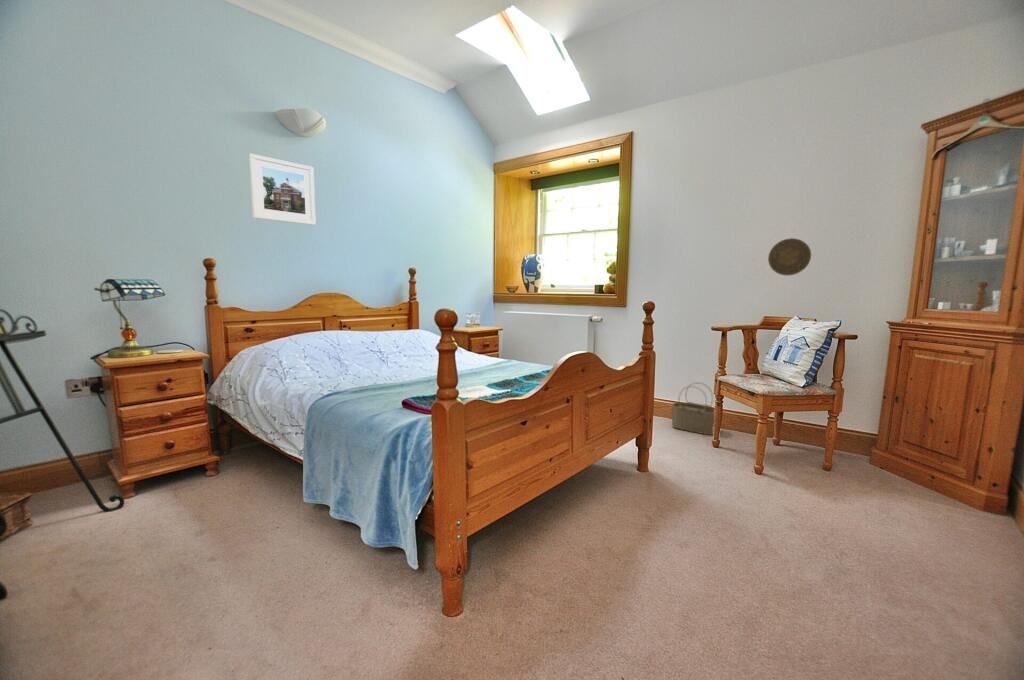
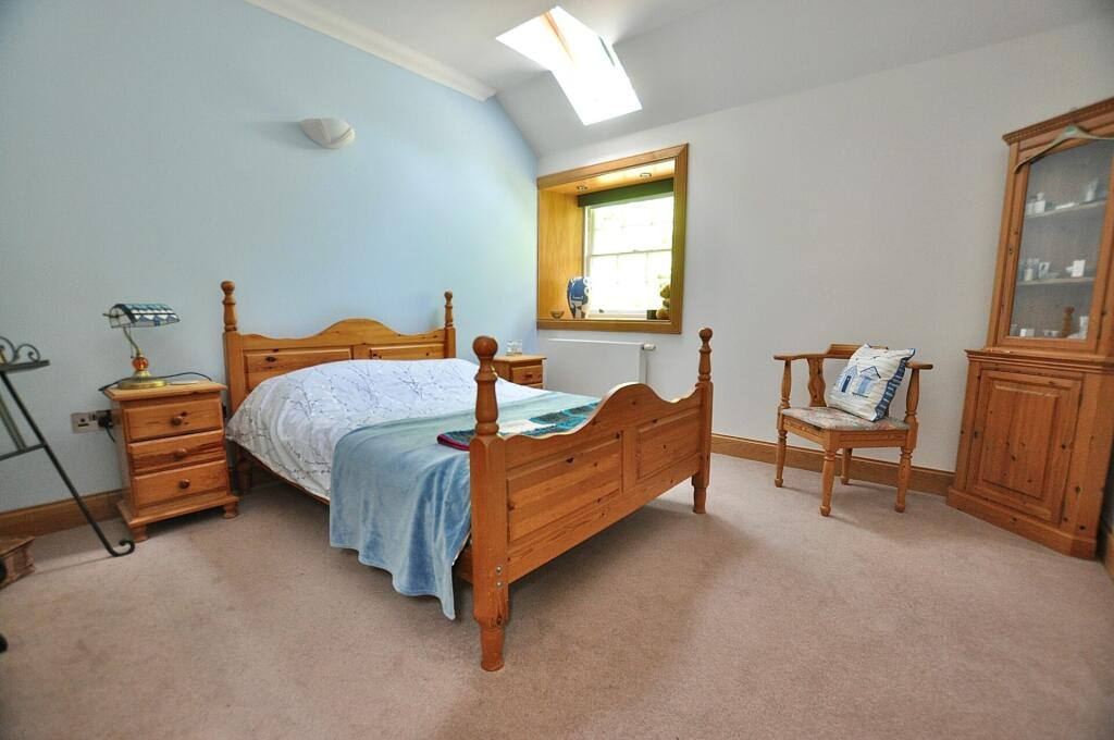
- decorative plate [767,237,812,277]
- wicker basket [671,382,715,436]
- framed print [248,153,317,226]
